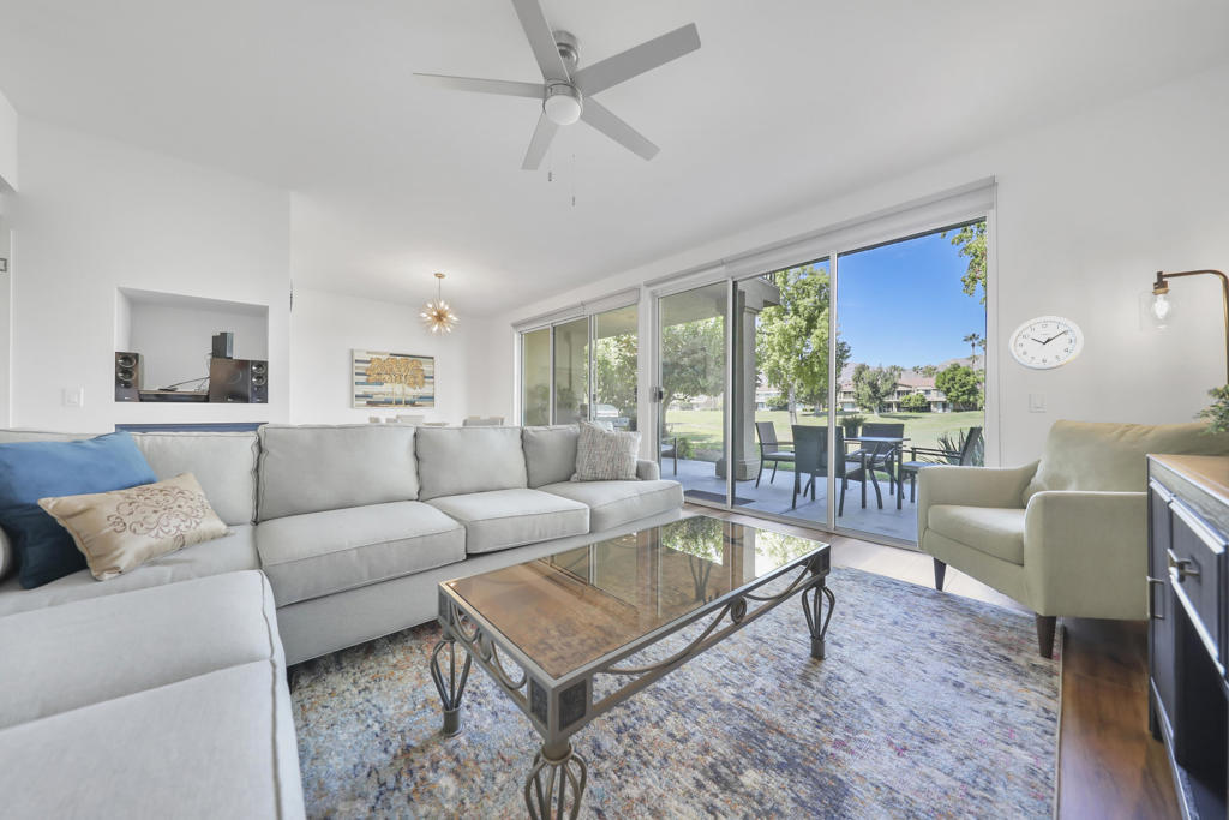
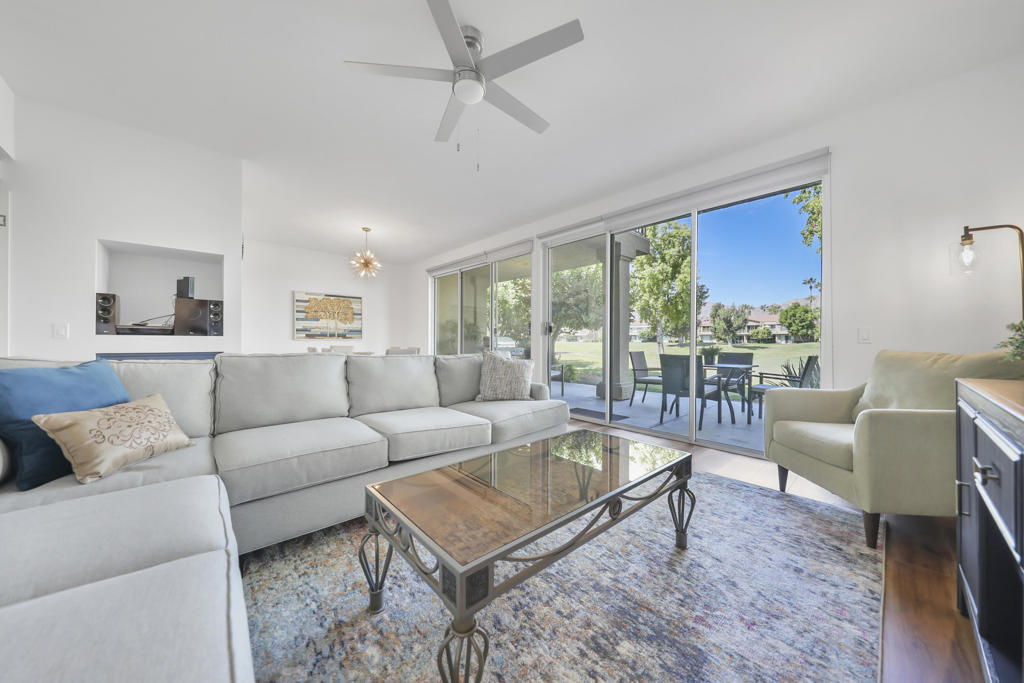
- wall clock [1008,316,1085,371]
